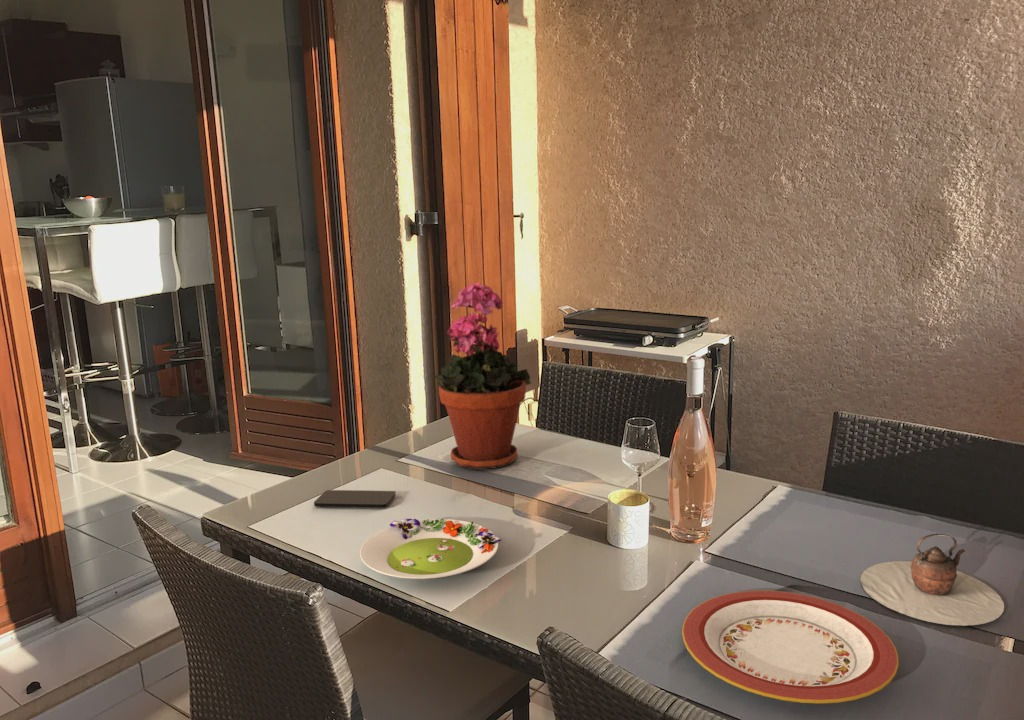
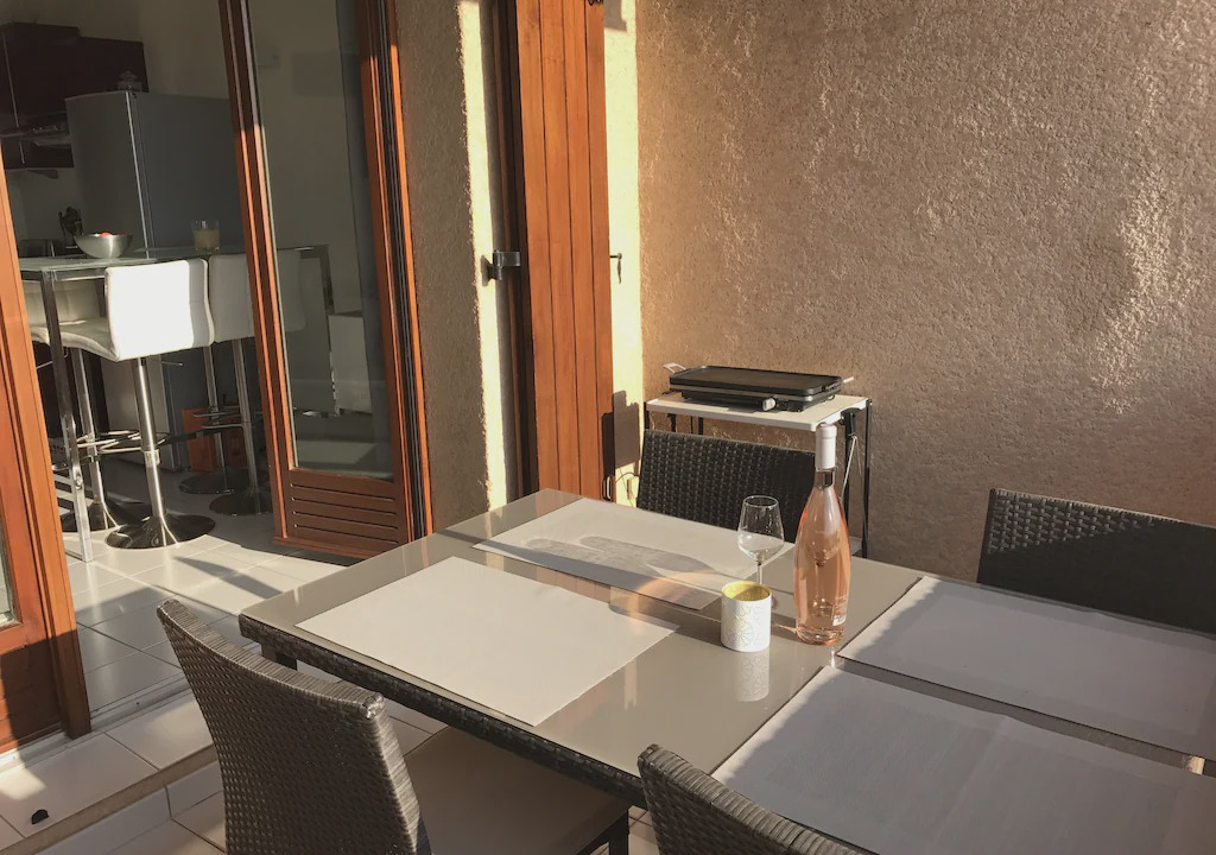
- potted plant [434,281,532,471]
- salad plate [359,517,502,580]
- smartphone [313,489,397,509]
- teapot [860,533,1005,627]
- plate [681,590,900,704]
